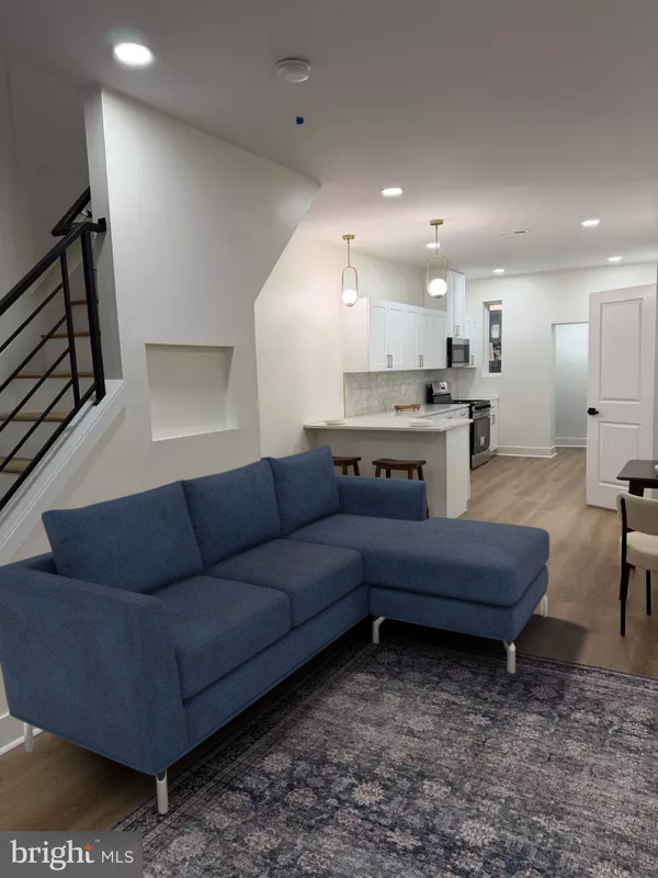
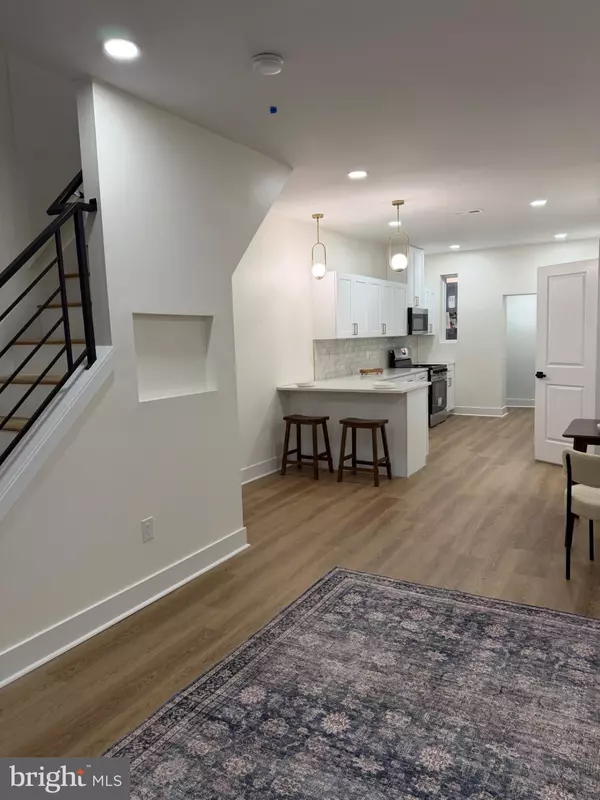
- sofa [0,443,551,815]
